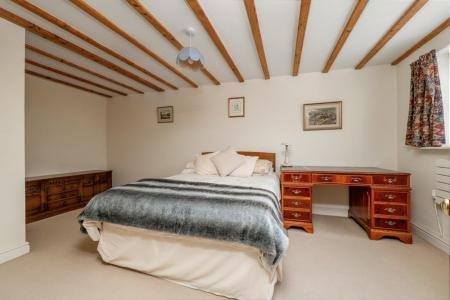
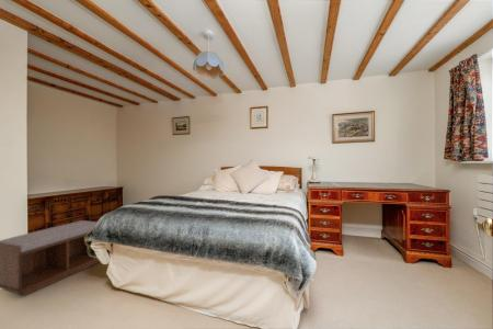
+ bench [0,219,99,297]
